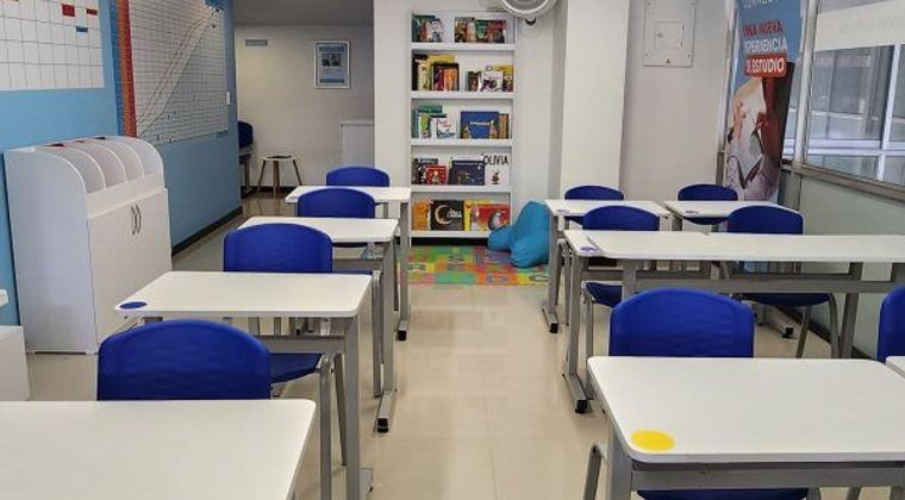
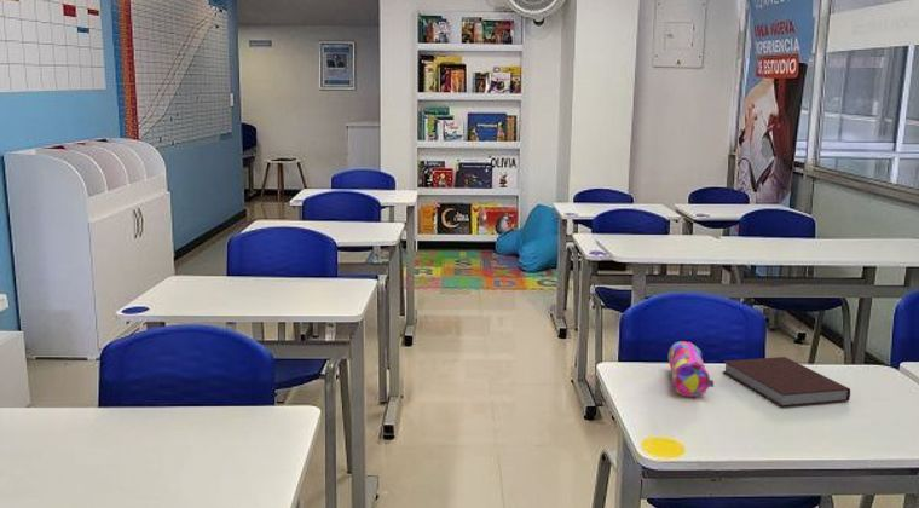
+ pencil case [666,340,715,398]
+ notebook [722,356,851,408]
